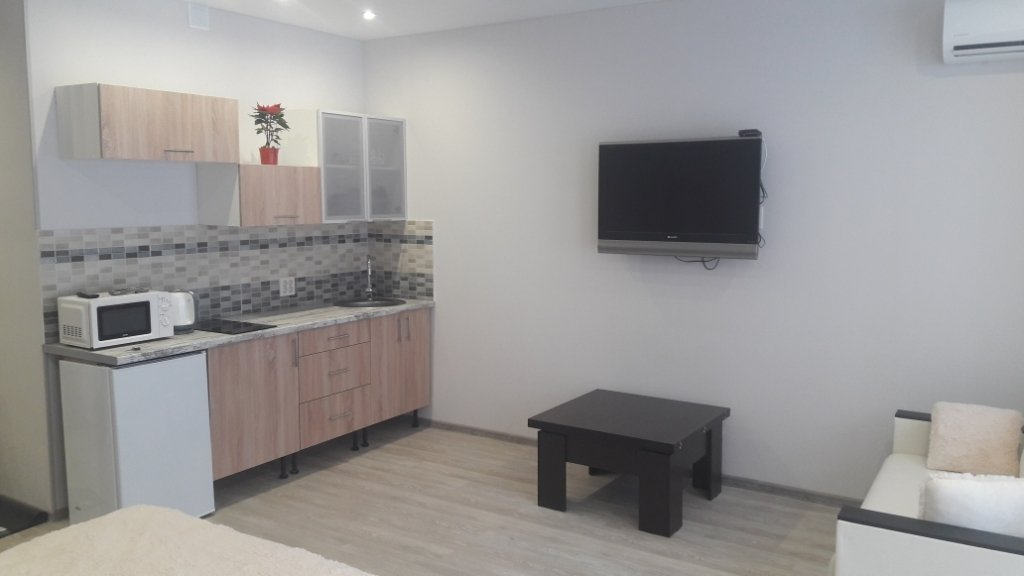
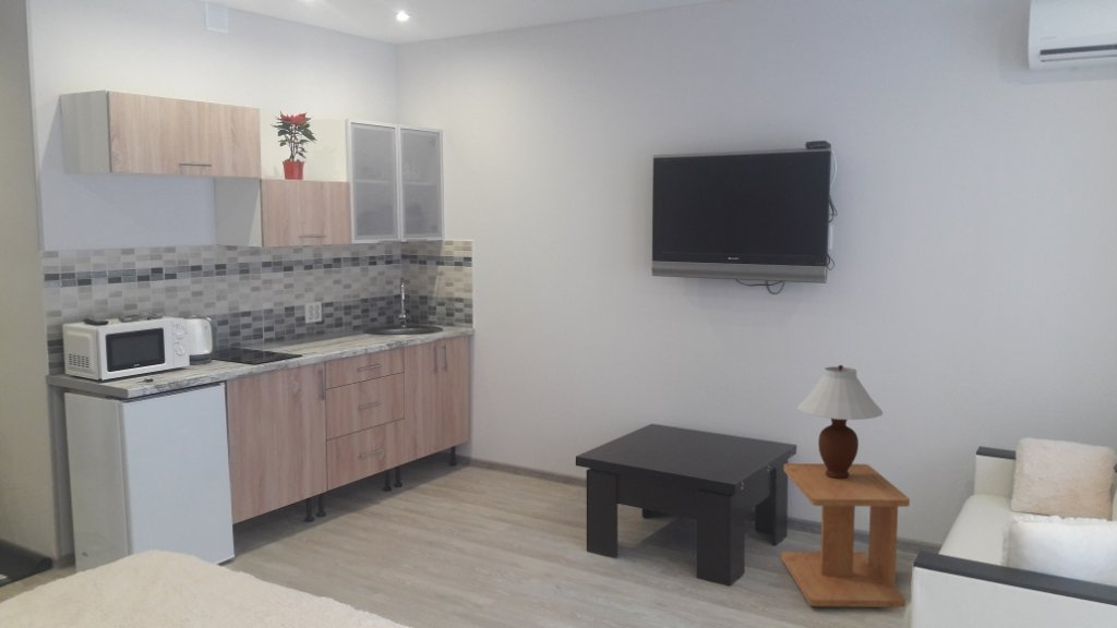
+ table lamp [795,364,884,480]
+ side table [781,462,911,608]
